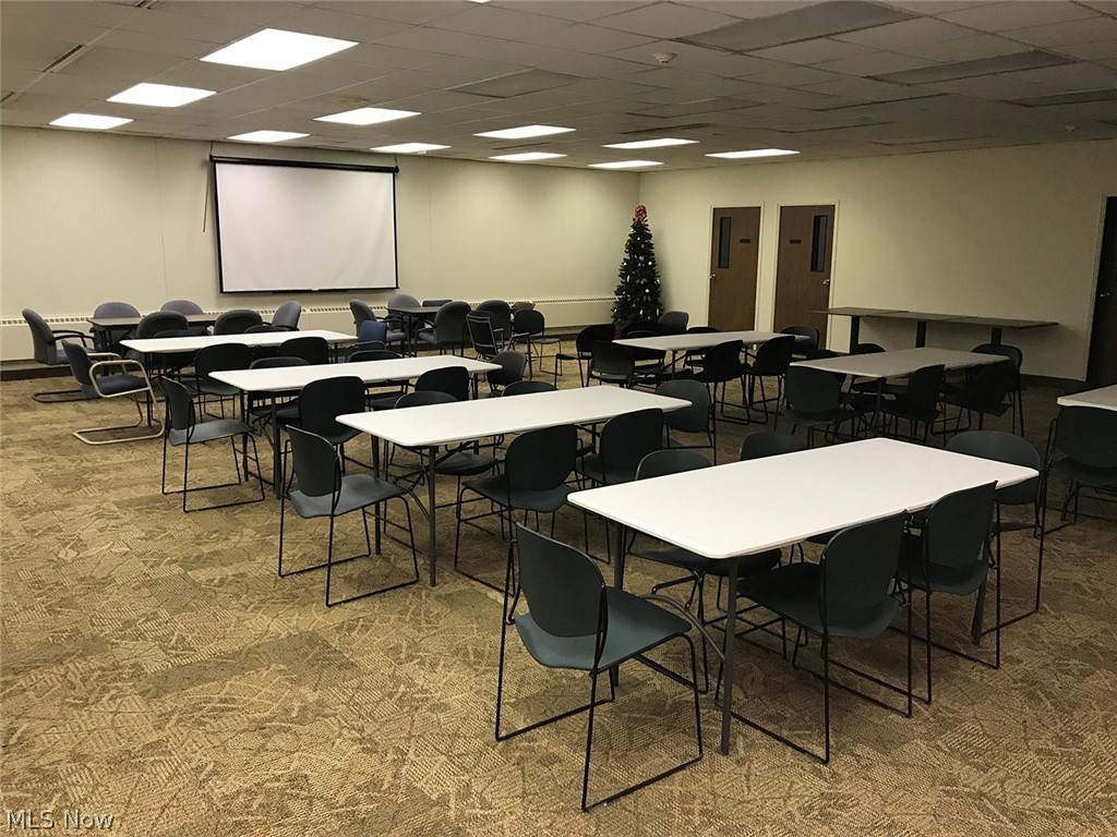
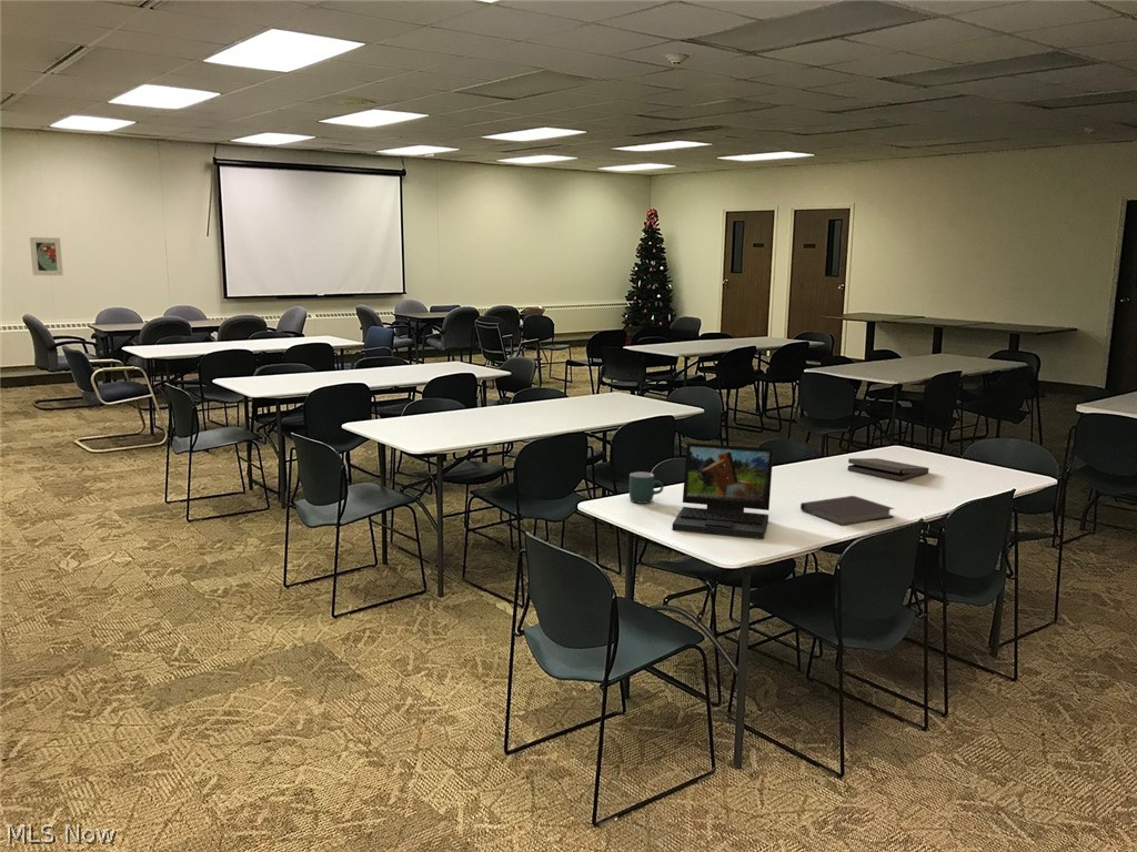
+ pizza box [846,457,930,481]
+ notebook [799,495,896,526]
+ laptop [671,442,774,540]
+ mug [628,471,664,505]
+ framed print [29,236,64,276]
